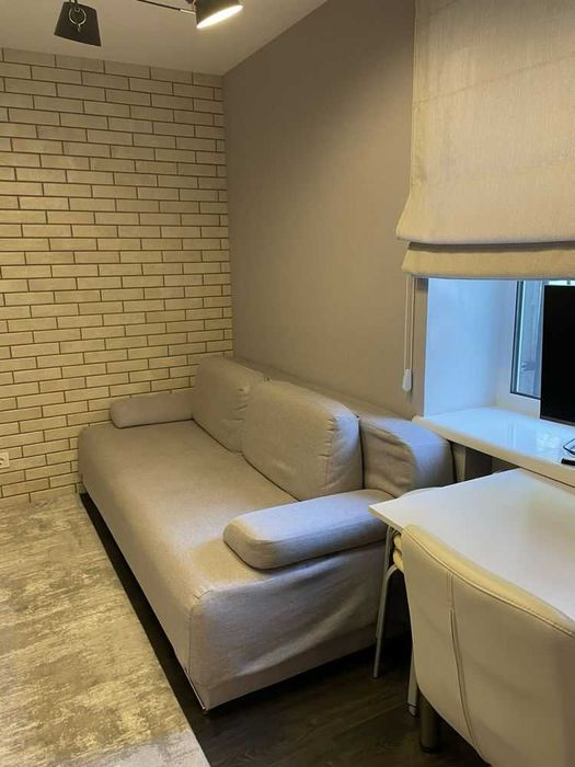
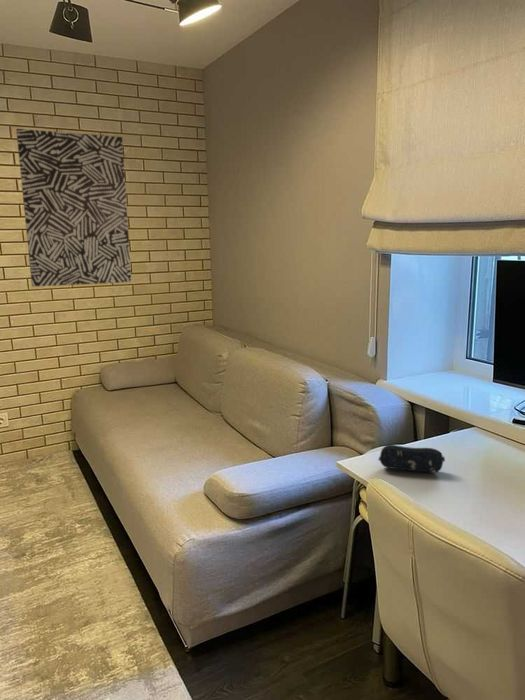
+ wall art [15,128,132,288]
+ pencil case [377,444,446,474]
